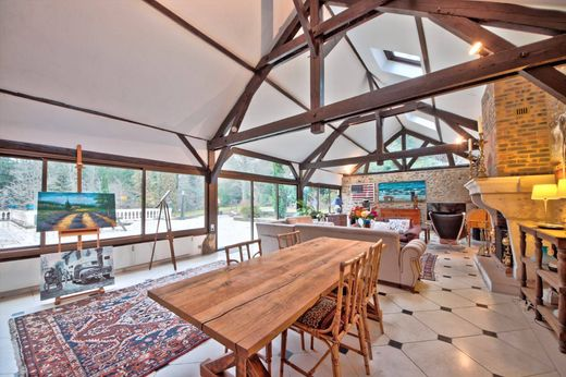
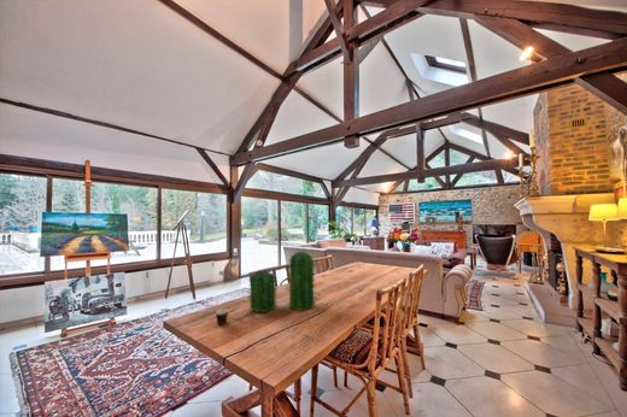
+ cup [203,304,229,325]
+ plant [246,249,317,329]
